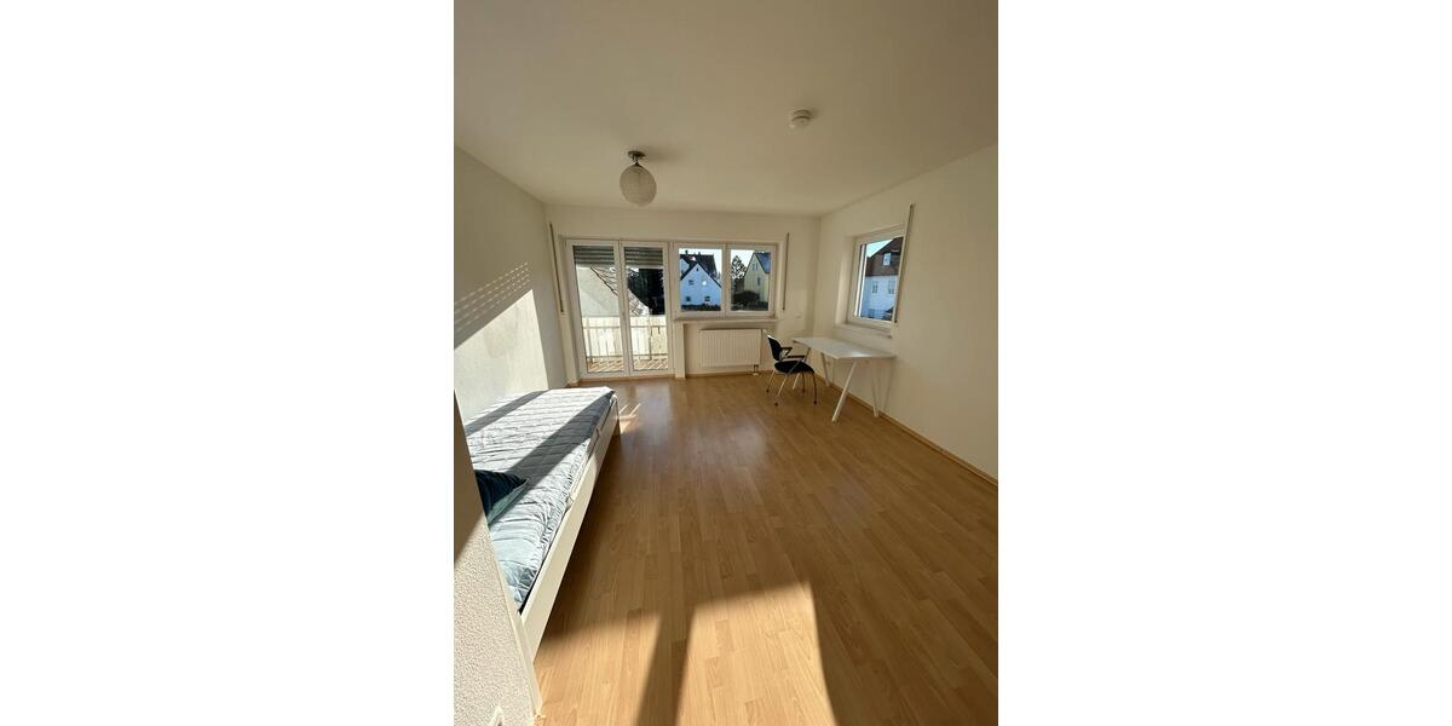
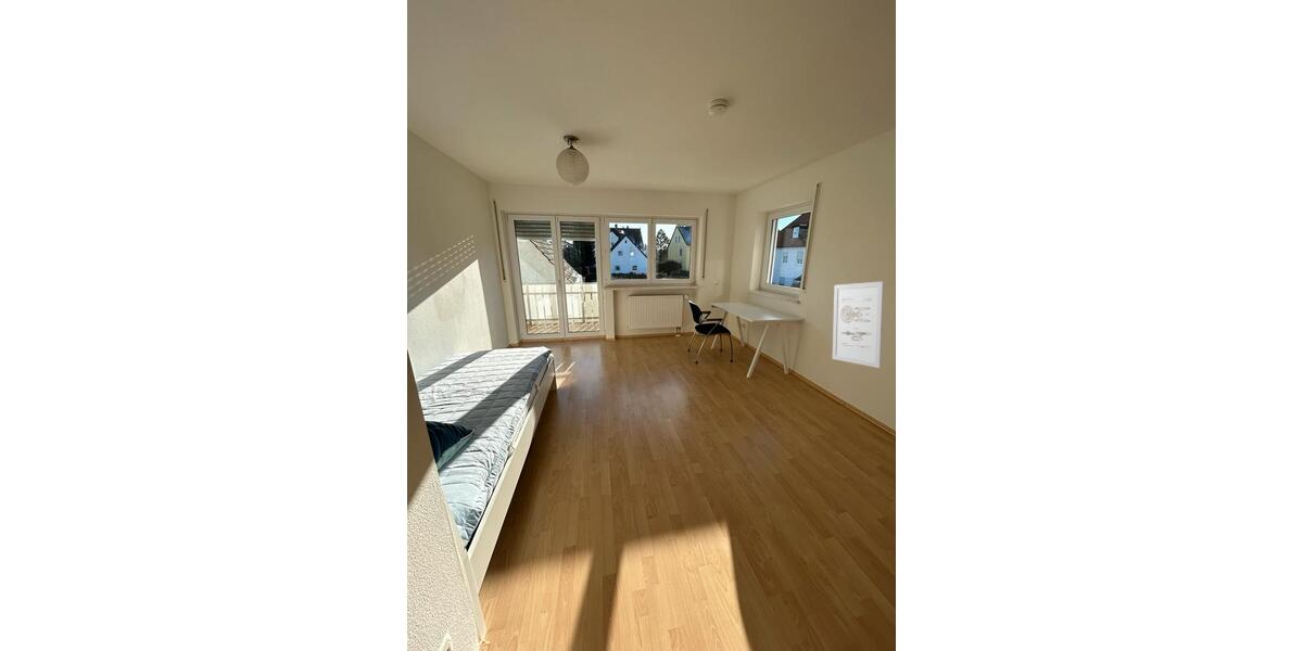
+ wall art [832,280,885,369]
